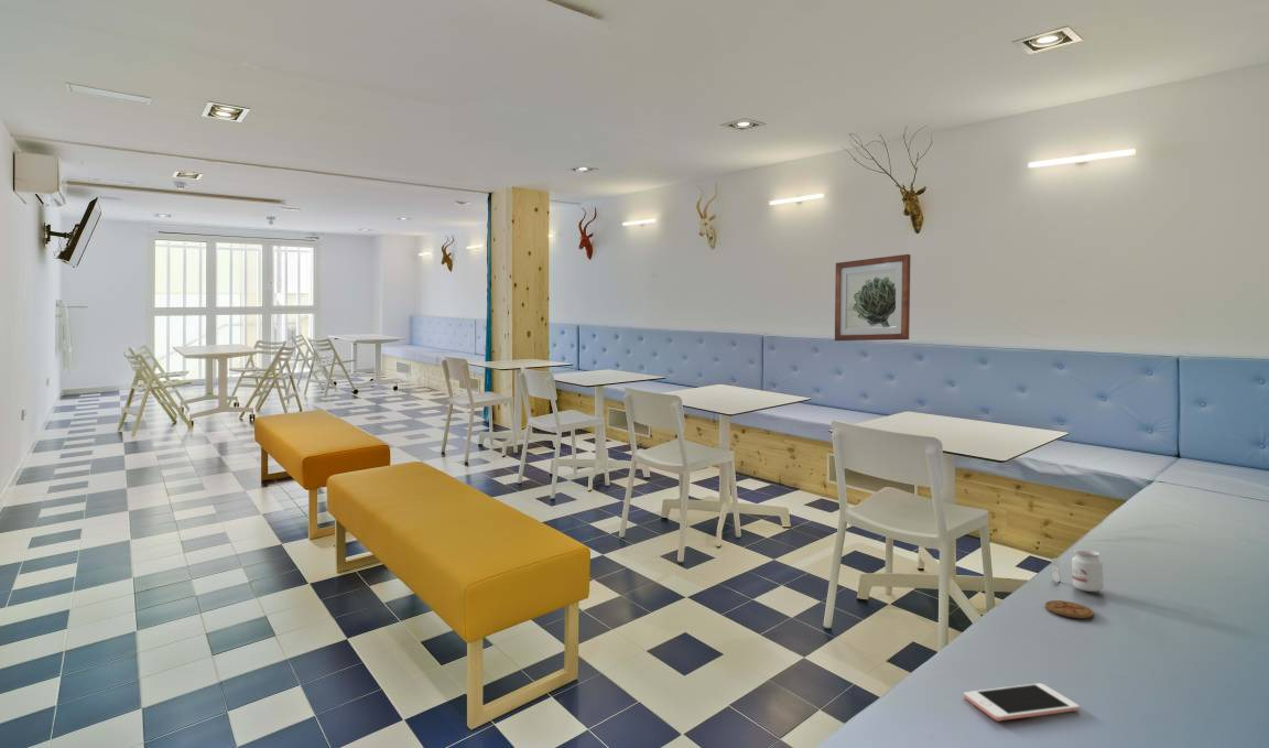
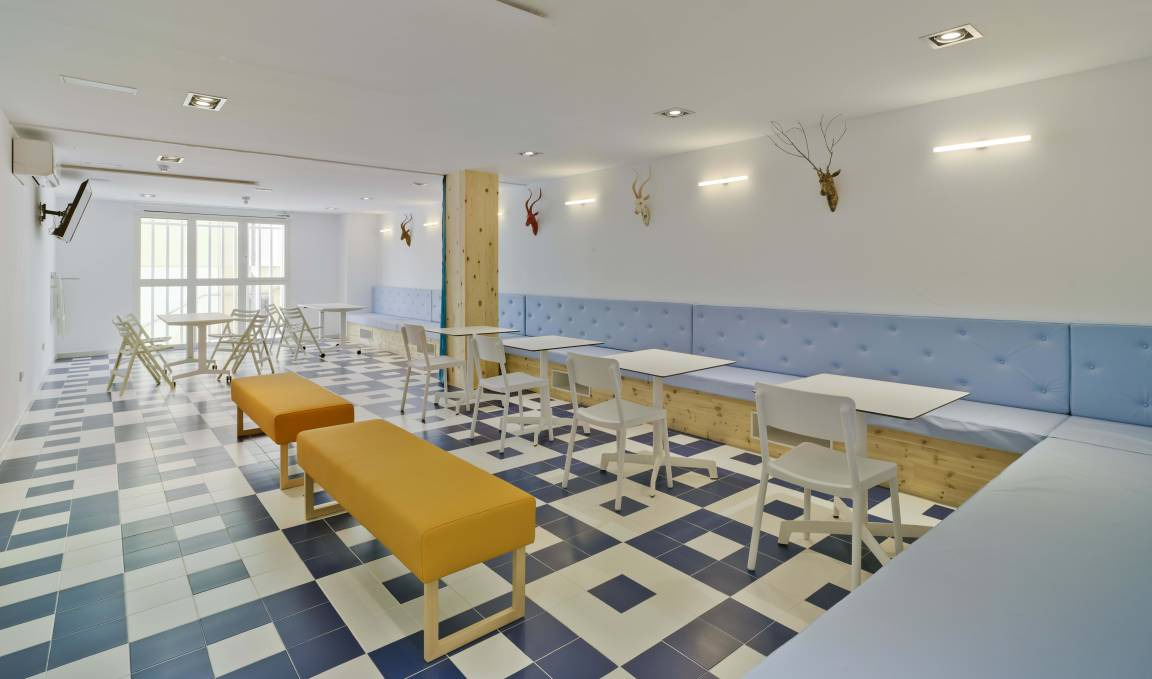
- wall art [834,253,911,342]
- candle [1050,549,1105,593]
- cell phone [963,682,1081,722]
- coaster [1044,599,1095,619]
